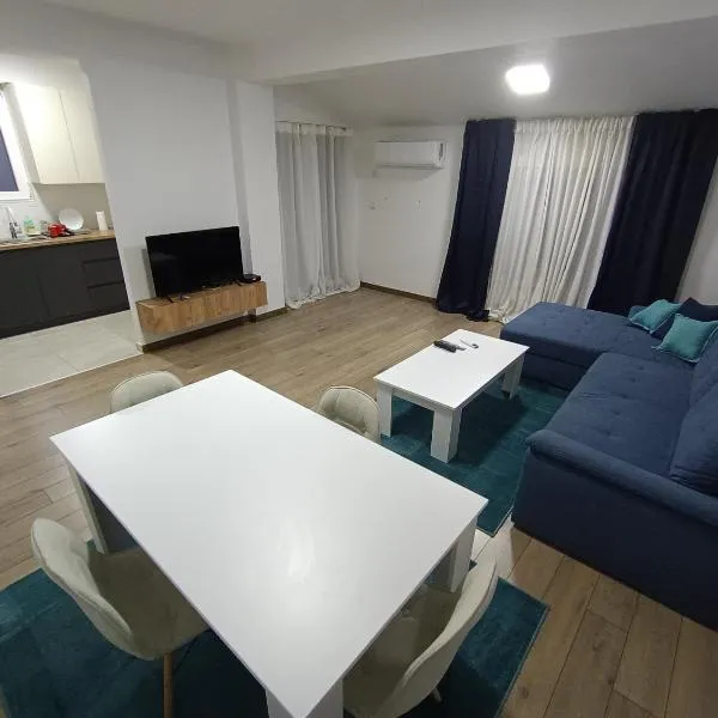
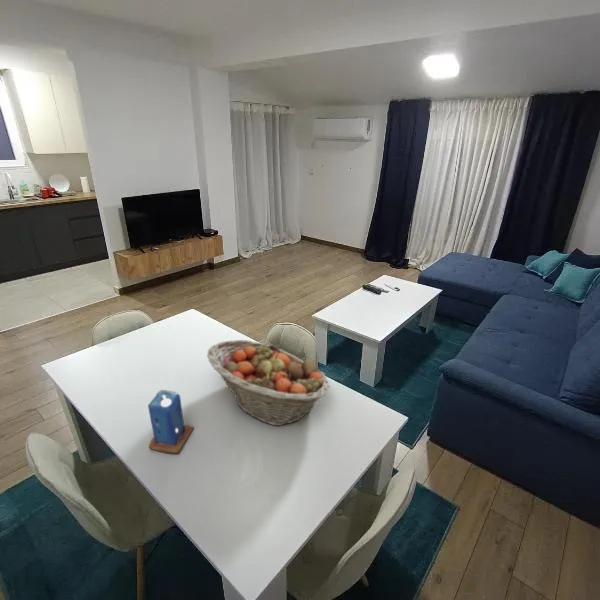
+ fruit basket [206,339,330,427]
+ candle [147,389,195,455]
